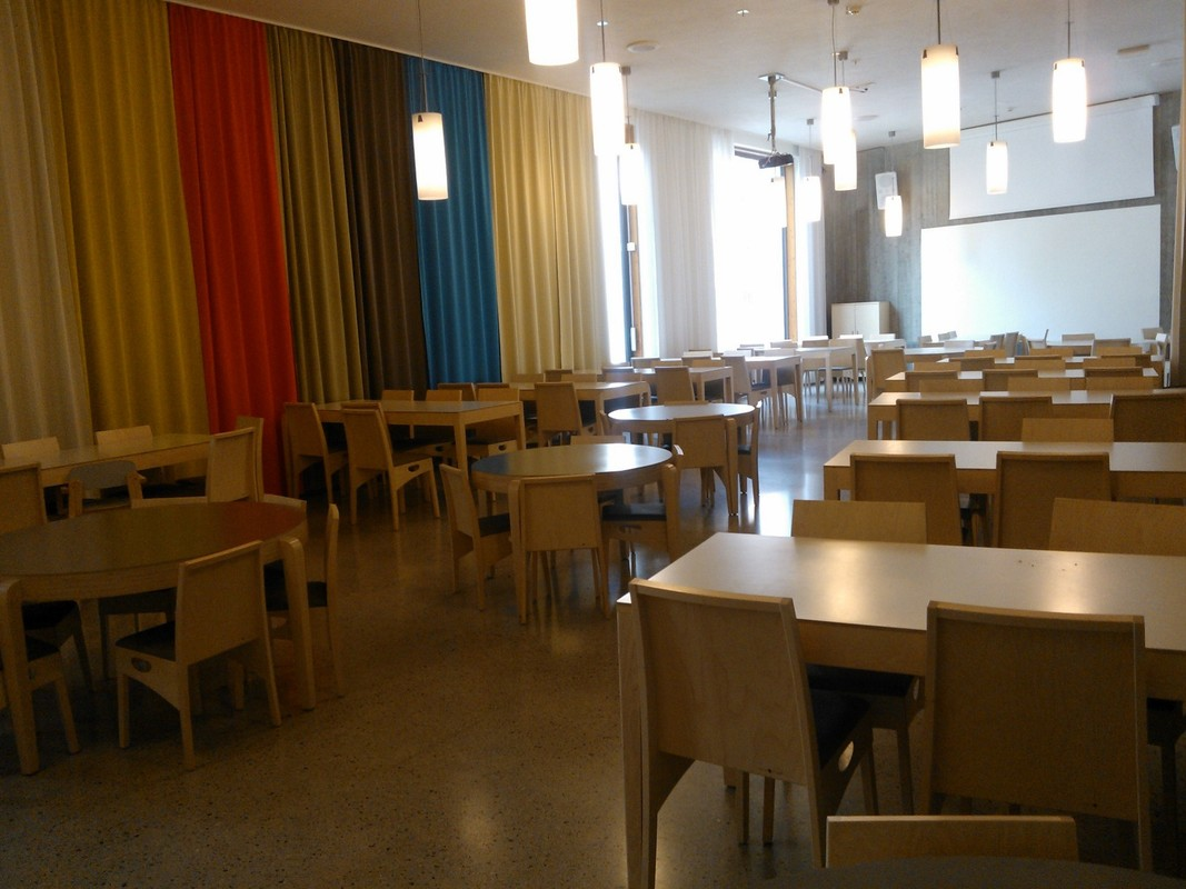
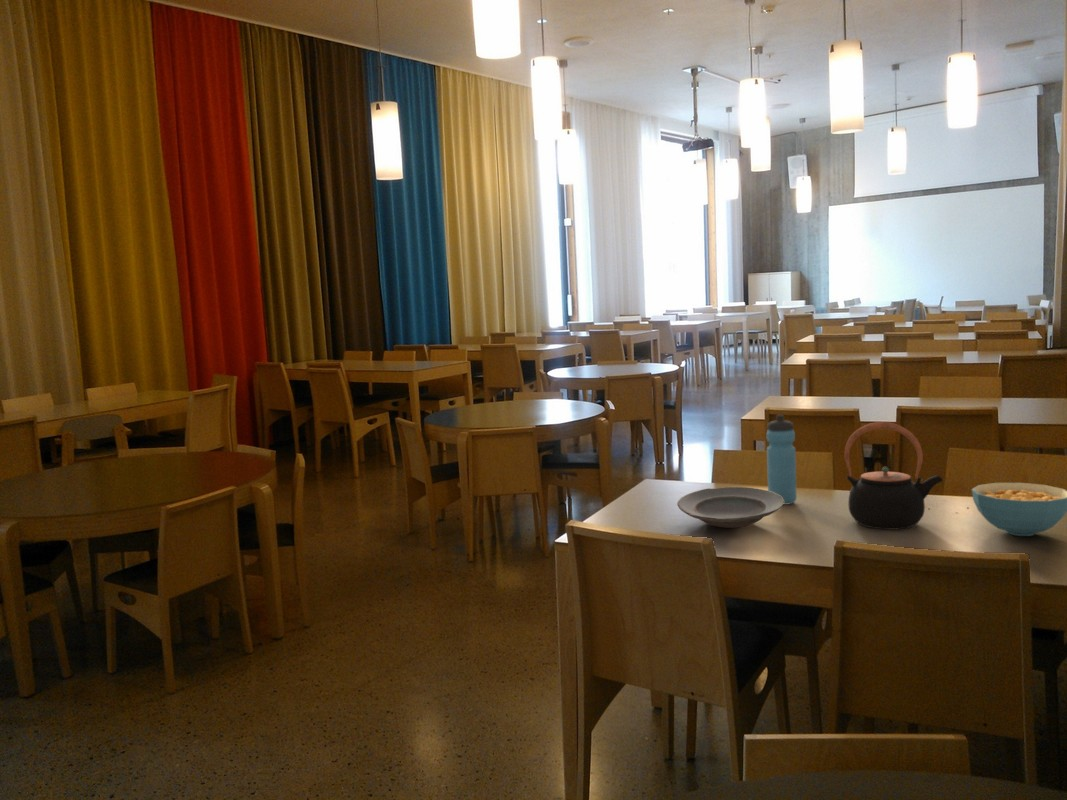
+ teapot [844,421,944,531]
+ cereal bowl [971,482,1067,537]
+ water bottle [766,414,798,505]
+ plate [676,486,784,529]
